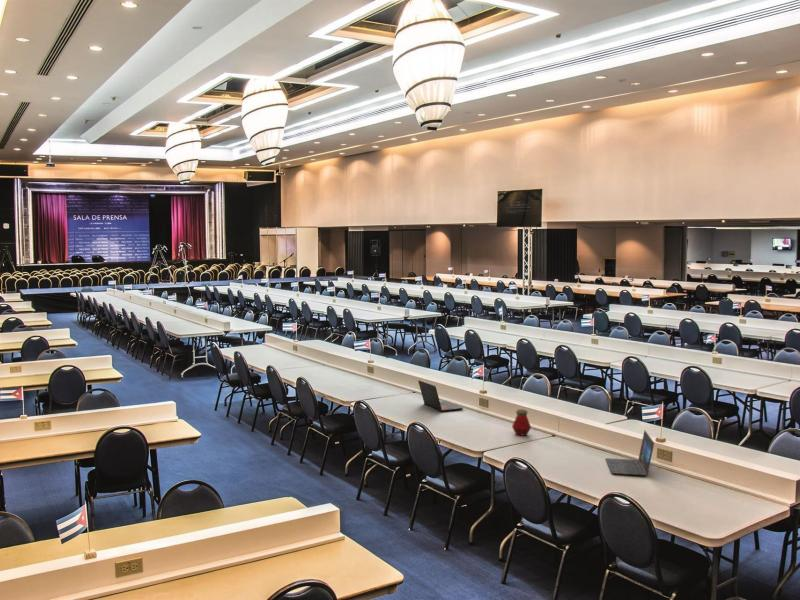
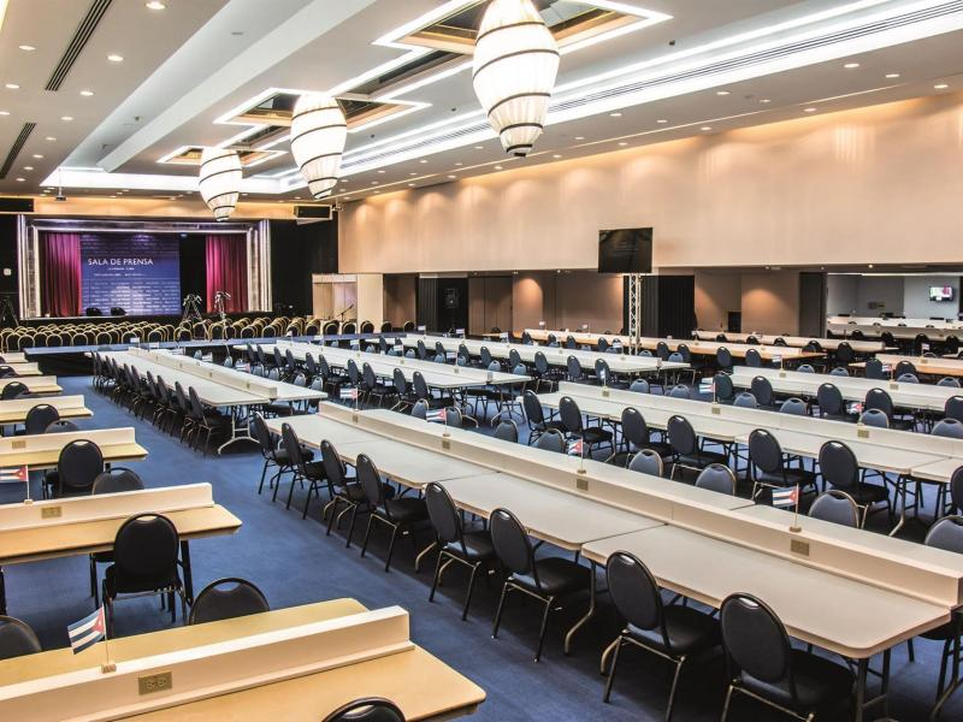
- bottle [511,408,532,437]
- laptop [605,430,655,477]
- laptop [417,379,464,412]
